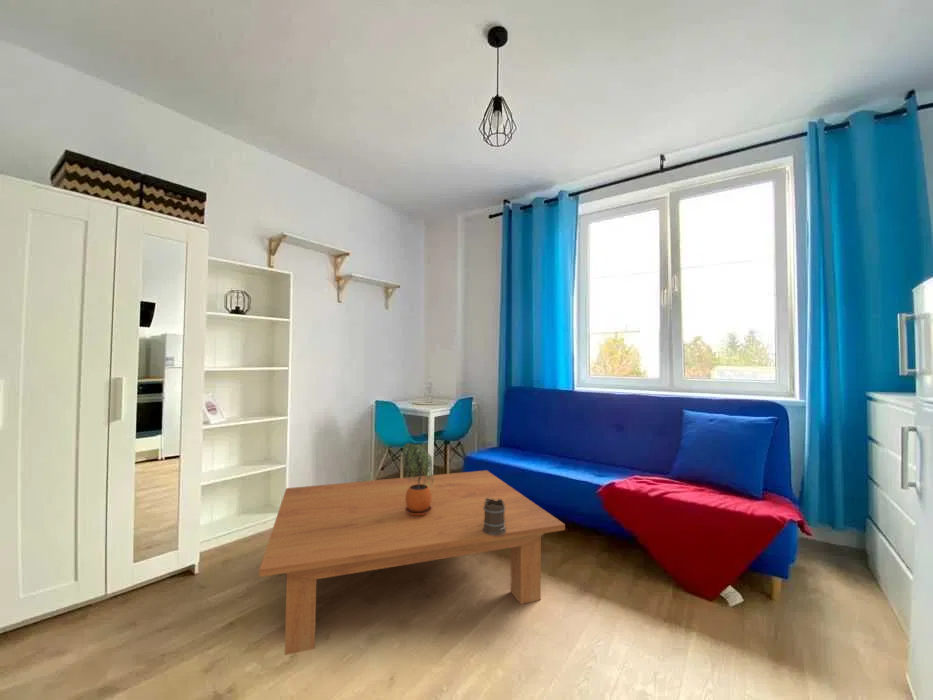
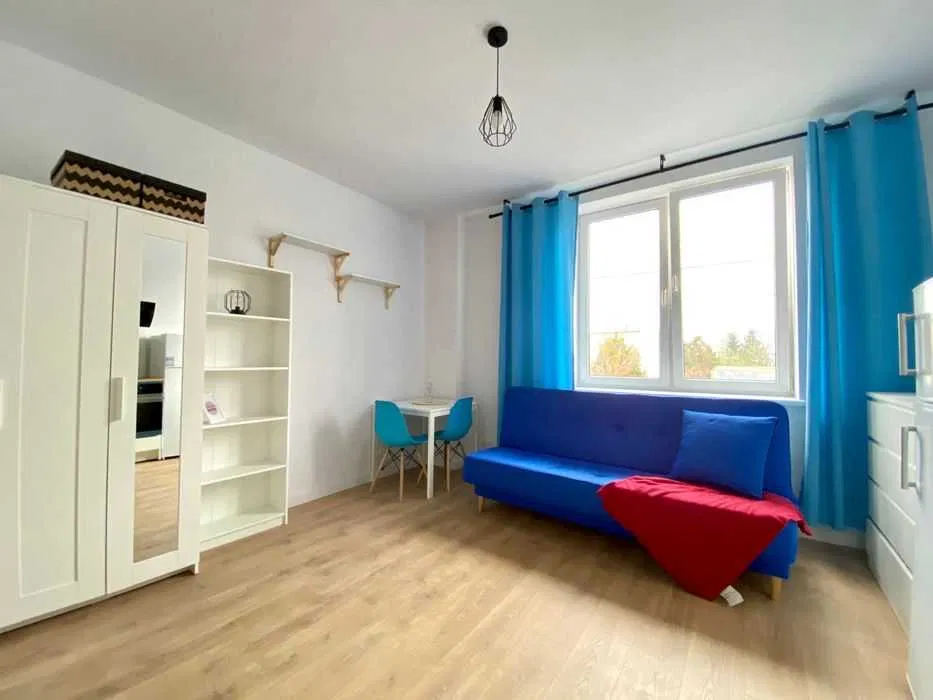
- potted plant [399,442,433,516]
- mug [482,498,507,536]
- coffee table [258,469,566,656]
